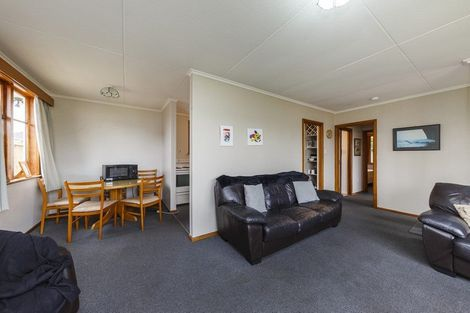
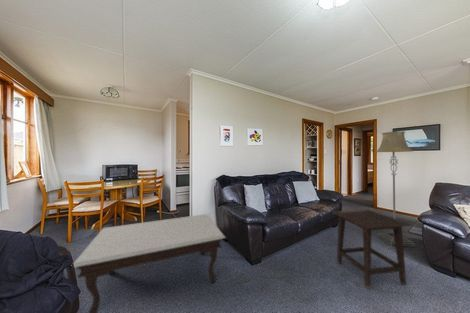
+ side table [332,209,412,290]
+ coffee table [72,213,227,313]
+ floor lamp [375,130,415,248]
